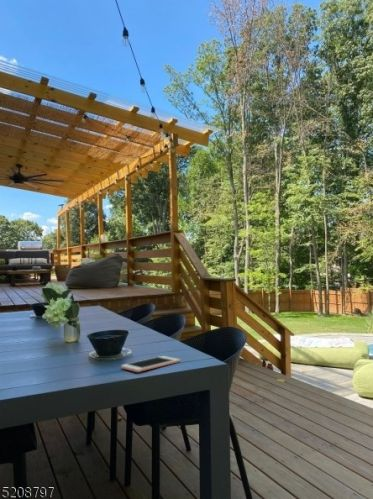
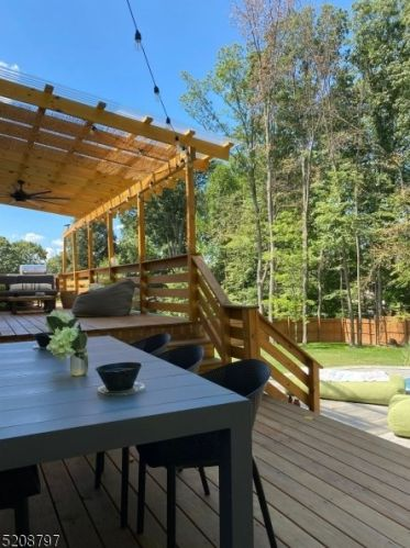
- cell phone [120,355,181,373]
